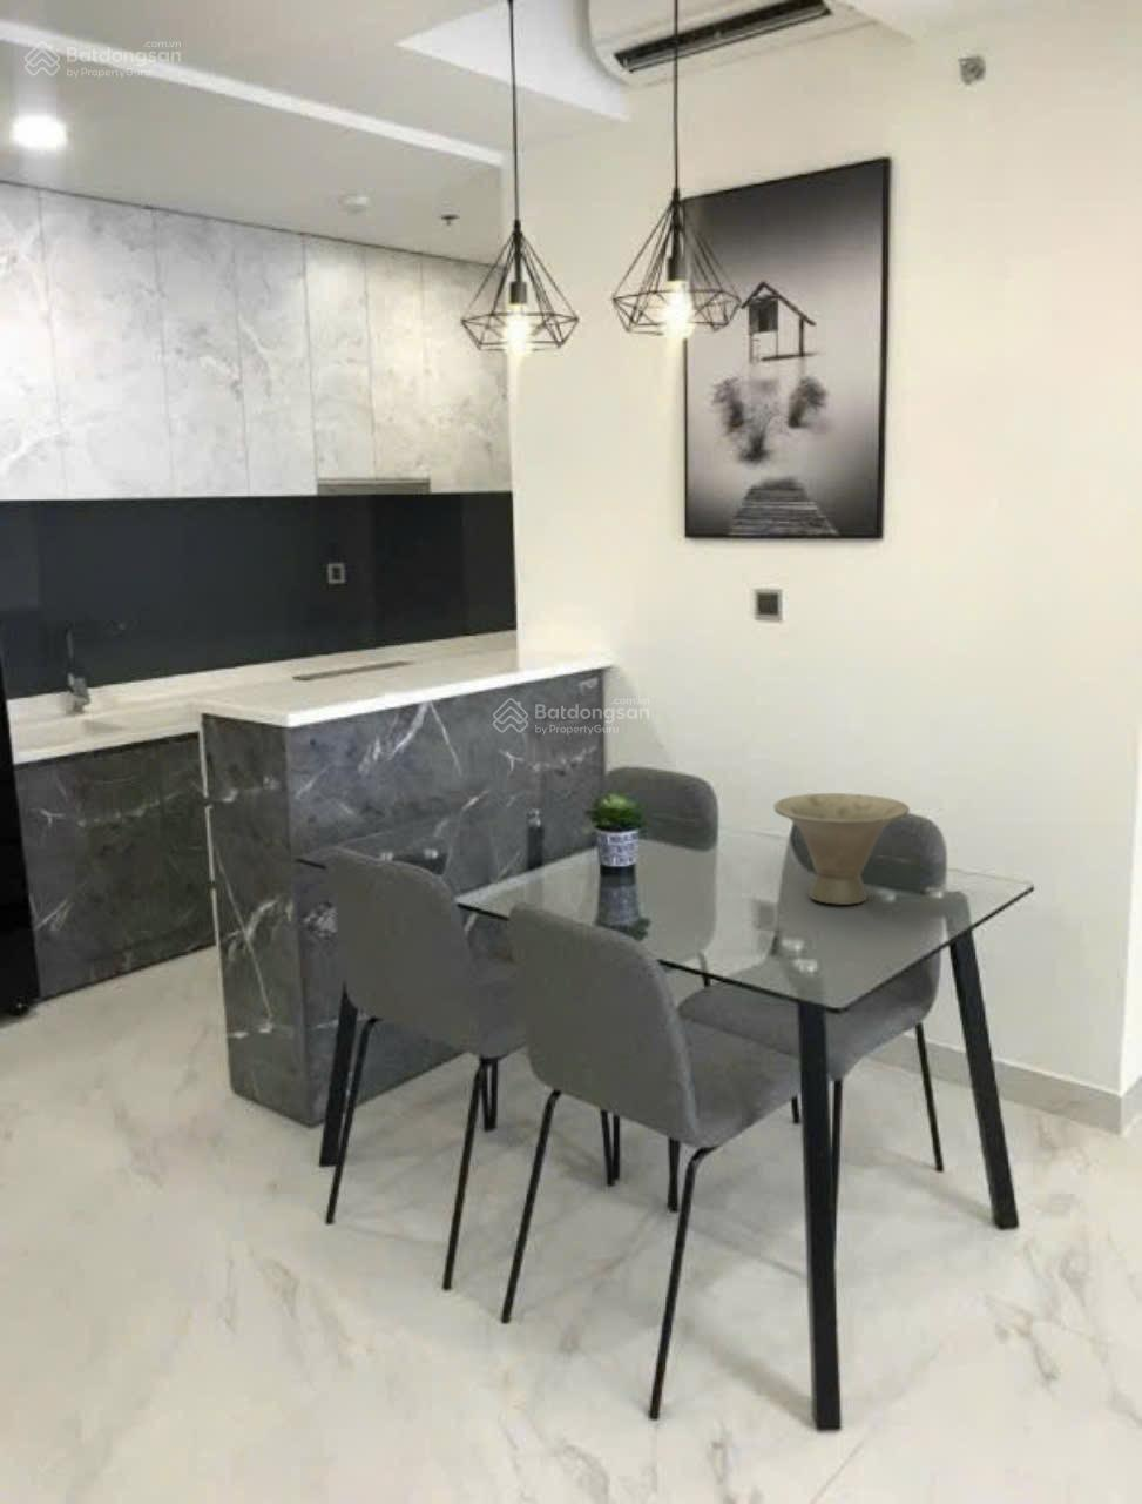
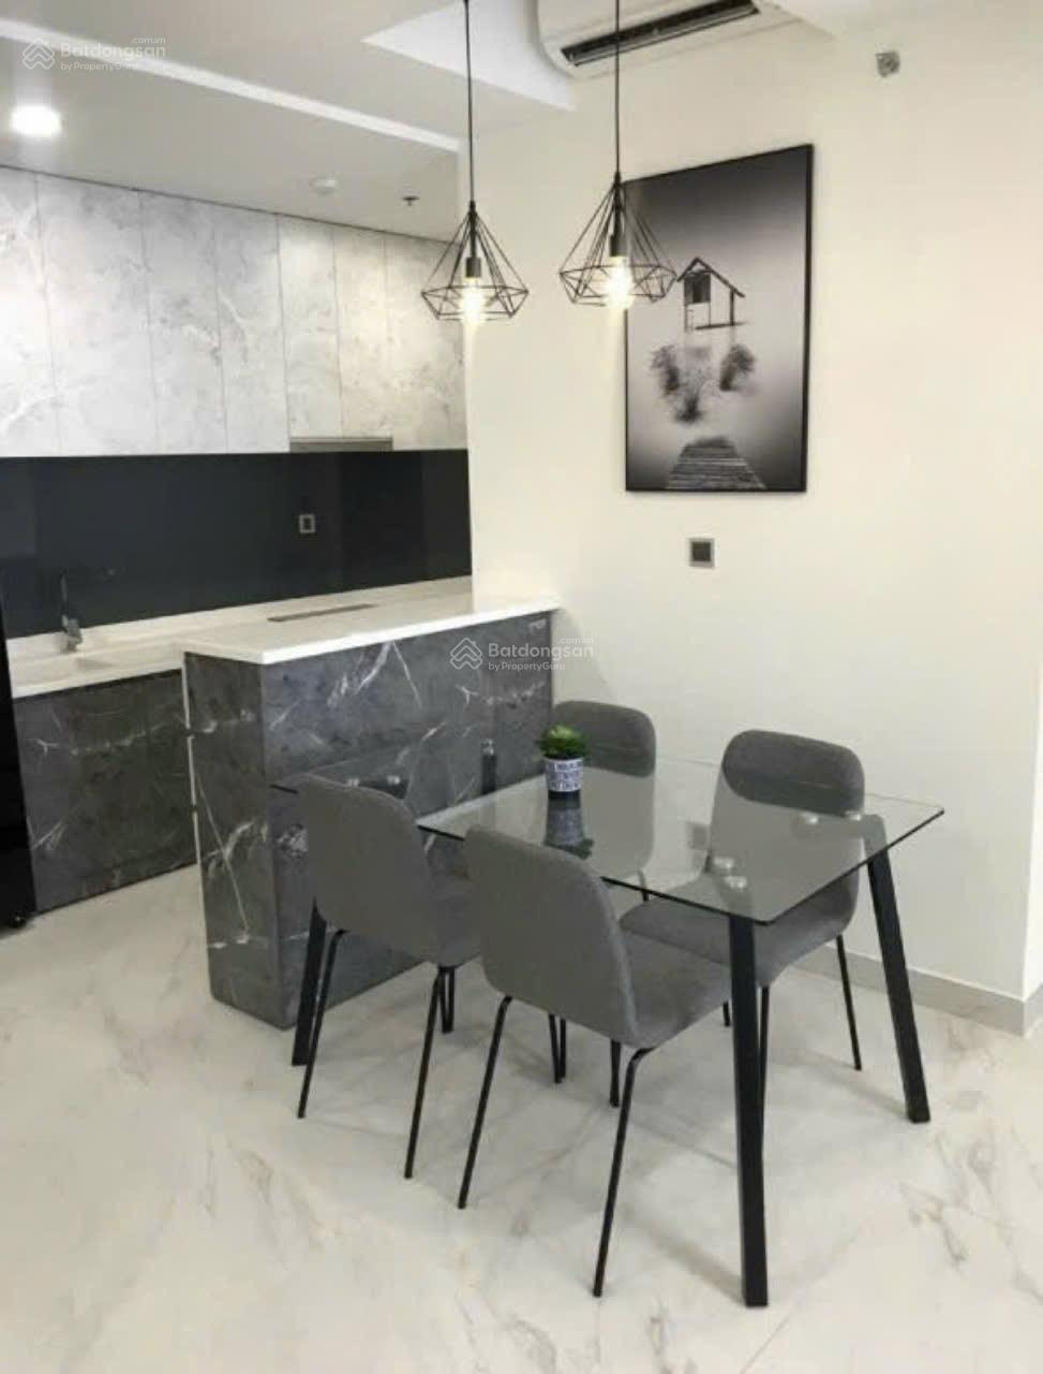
- bowl [773,792,910,906]
